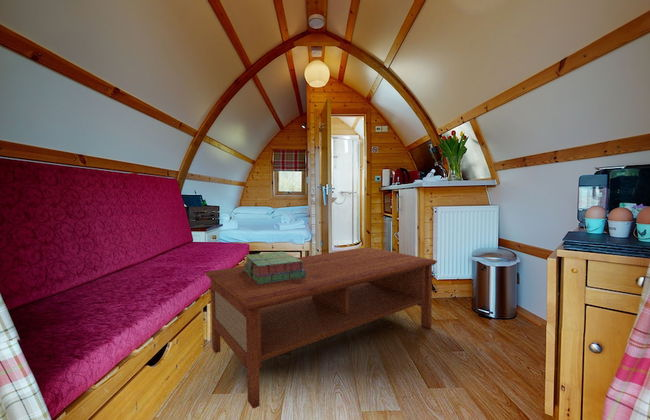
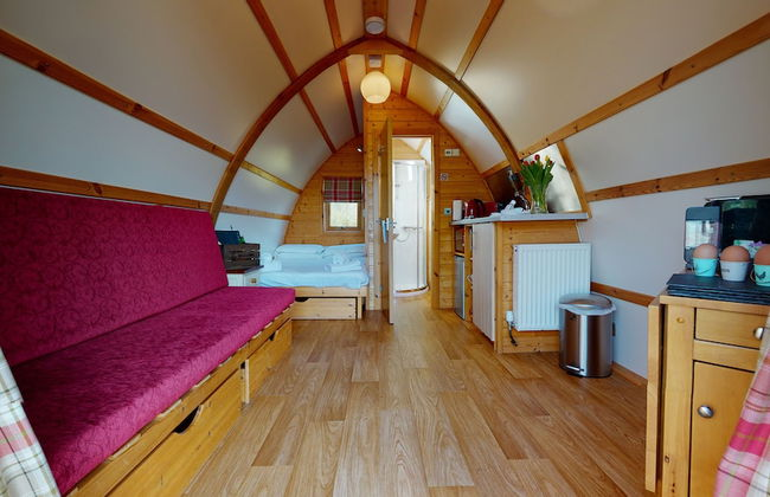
- coffee table [204,246,438,410]
- stack of books [242,251,306,284]
